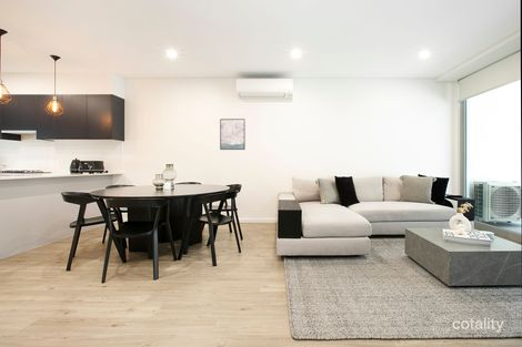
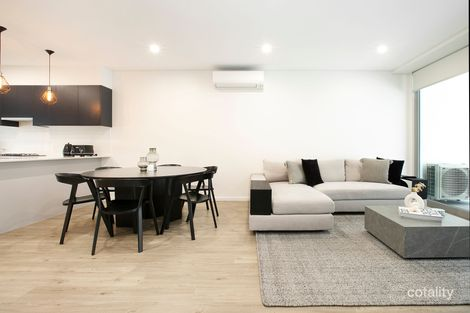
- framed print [219,118,247,151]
